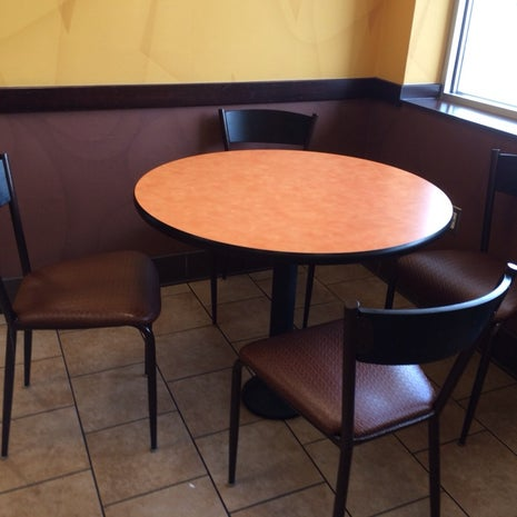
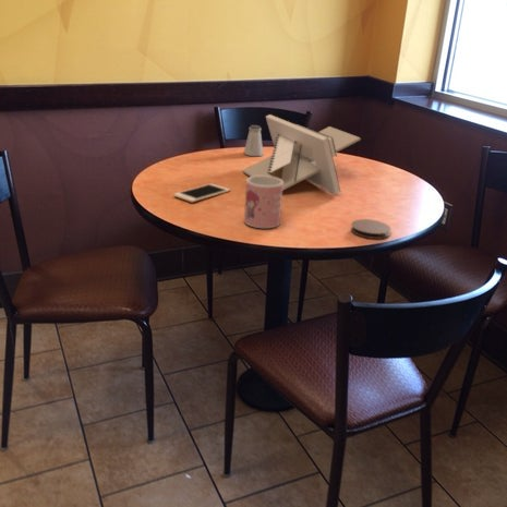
+ architectural model [241,113,362,195]
+ coaster [350,218,391,240]
+ cell phone [172,182,231,204]
+ mug [243,176,283,229]
+ saltshaker [243,124,264,157]
